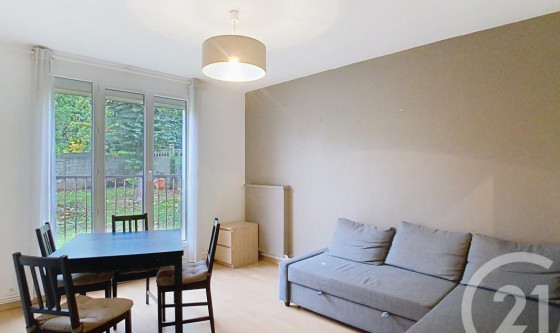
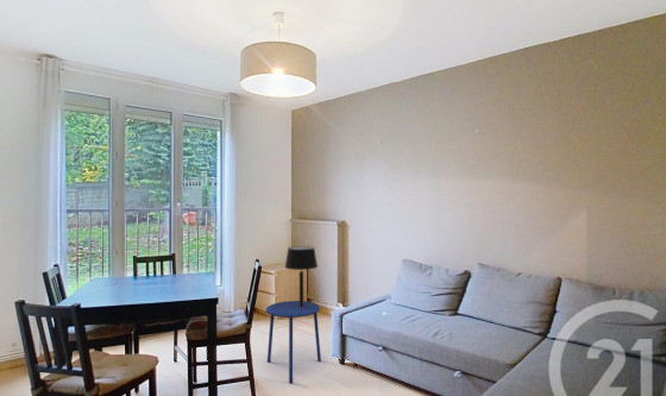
+ side table [265,300,322,384]
+ table lamp [284,245,319,308]
